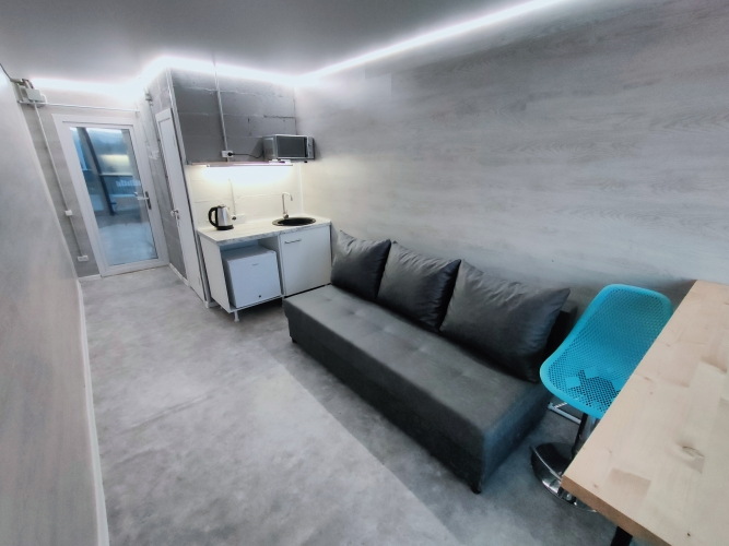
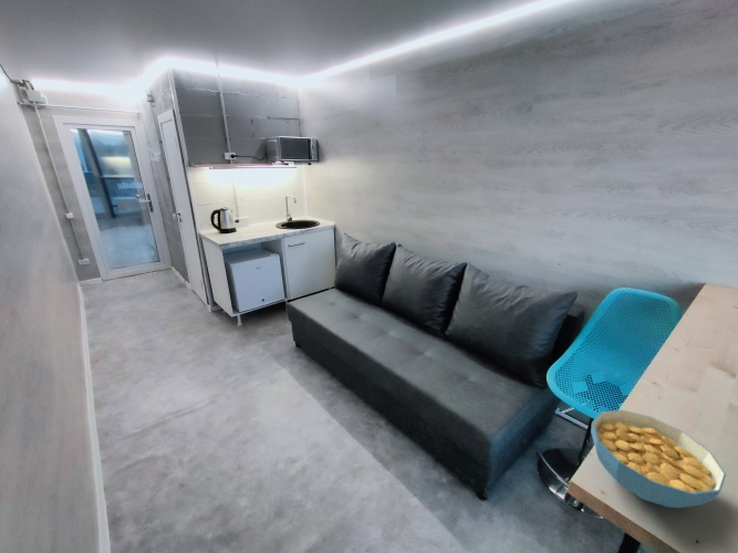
+ cereal bowl [590,409,727,509]
